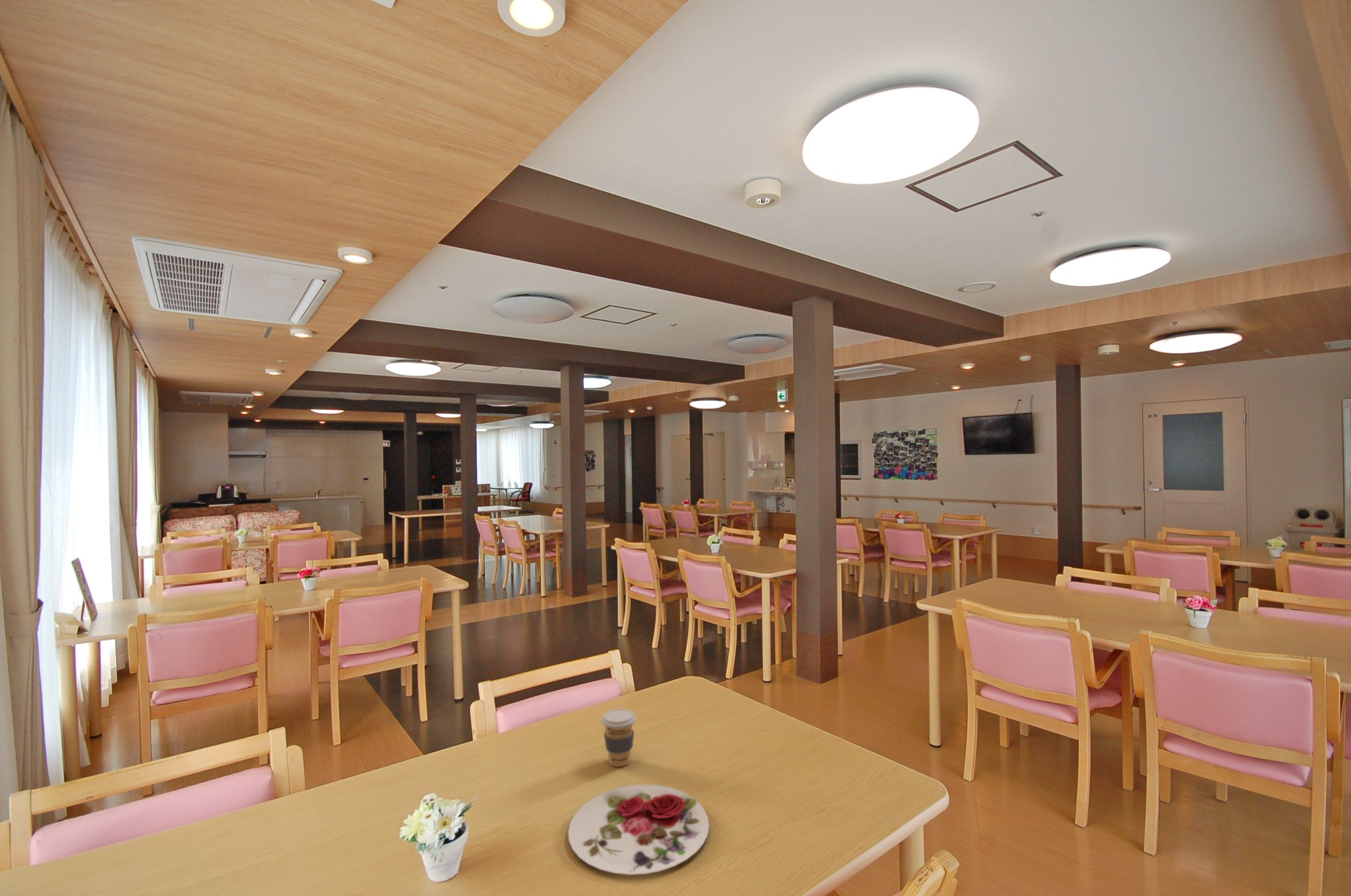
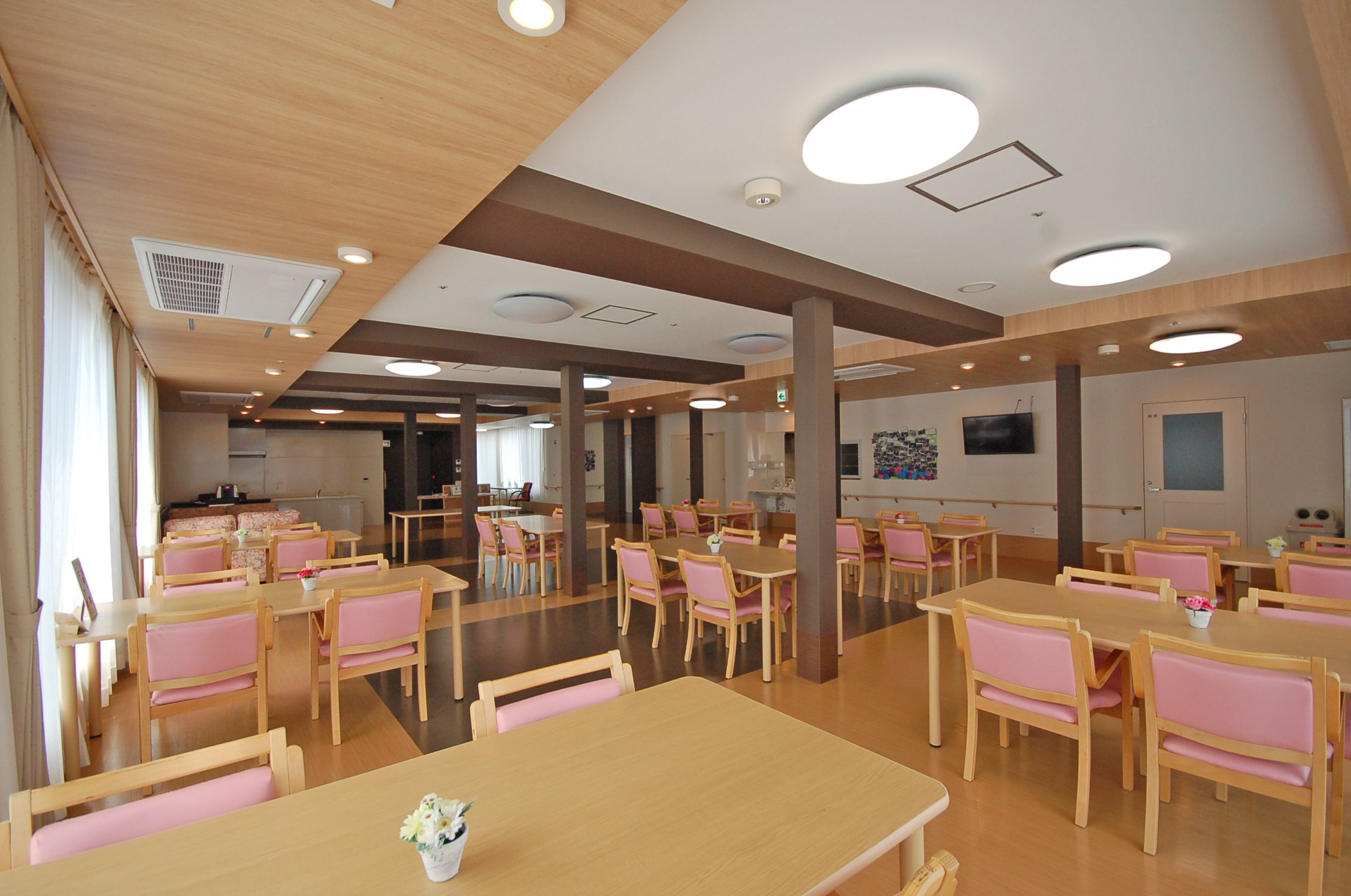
- plate [568,783,710,876]
- coffee cup [601,708,637,767]
